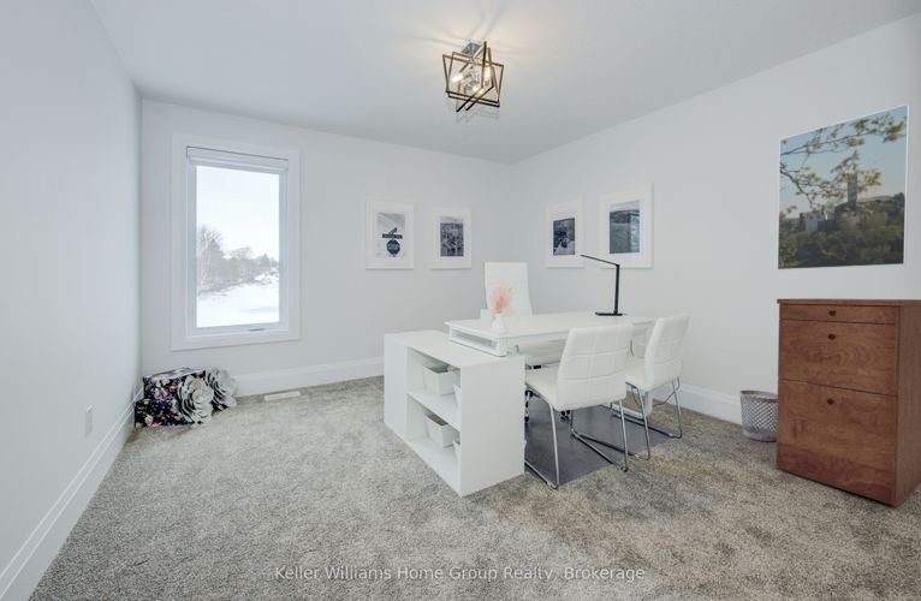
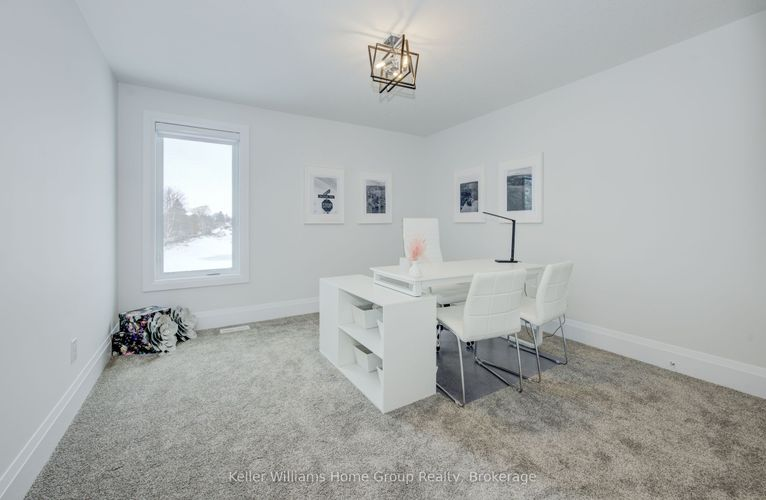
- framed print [776,102,911,272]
- filing cabinet [776,297,921,507]
- wastebasket [738,389,778,442]
